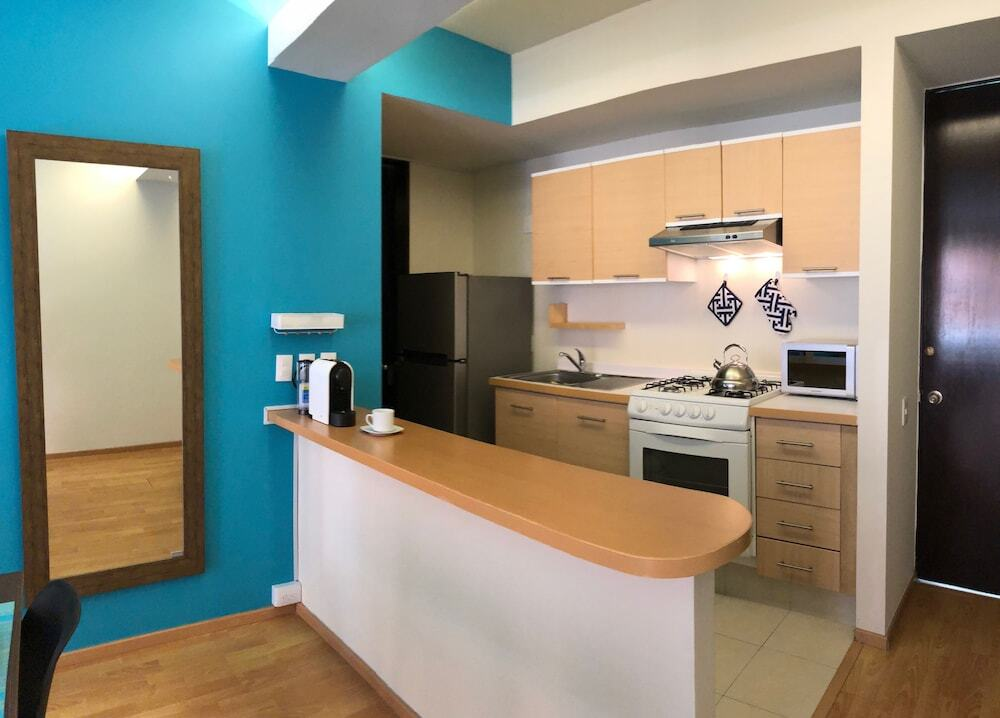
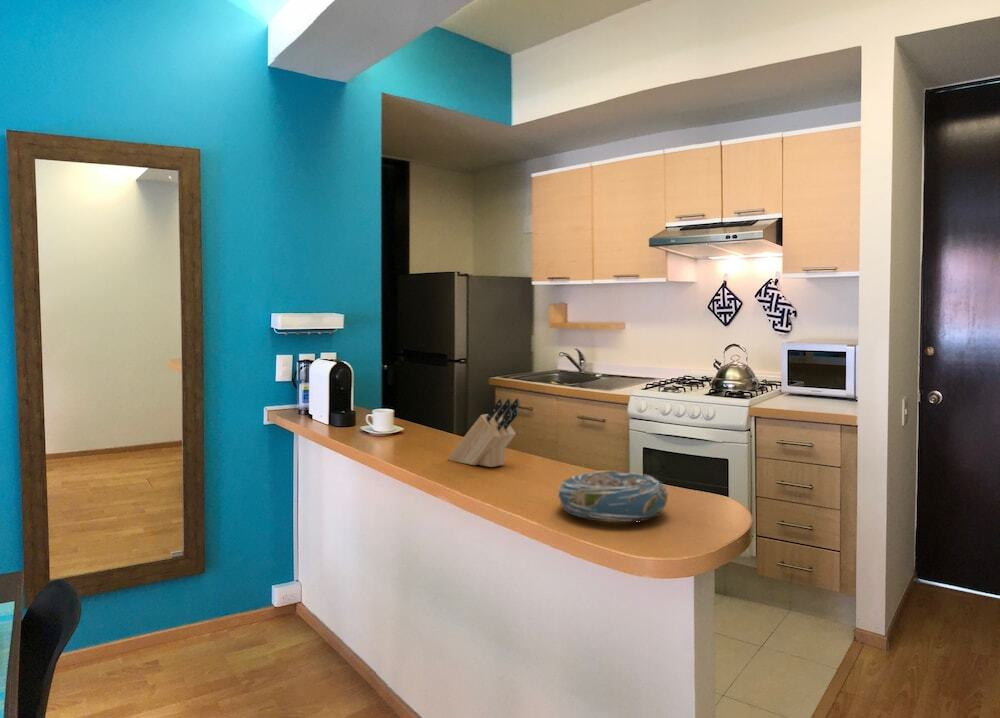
+ knife block [447,397,520,468]
+ decorative bowl [556,470,670,523]
